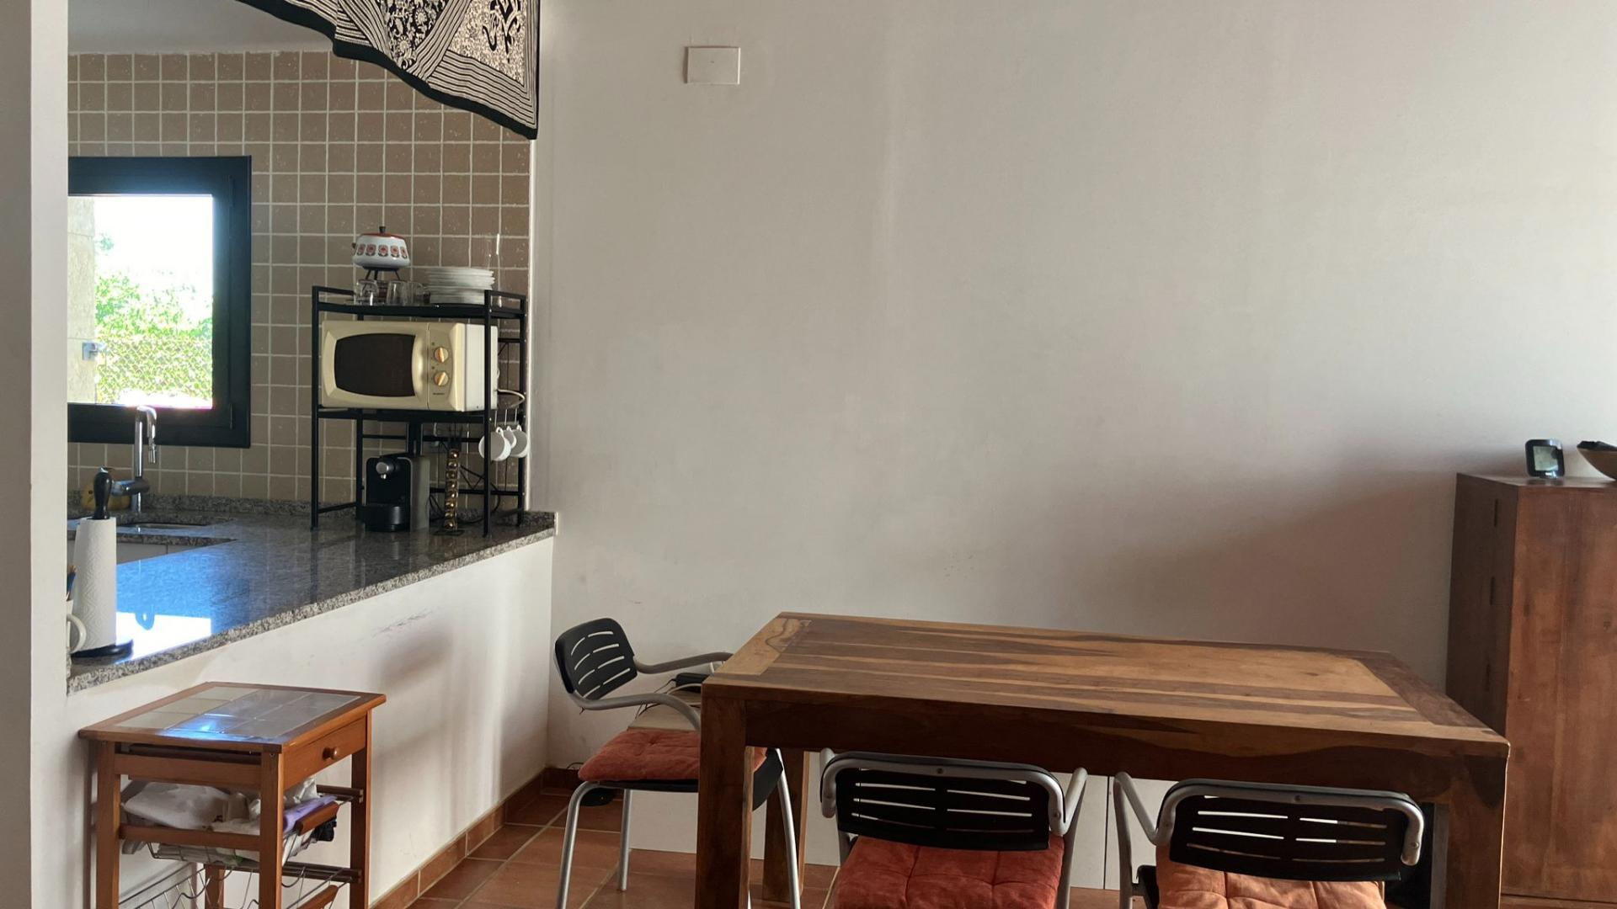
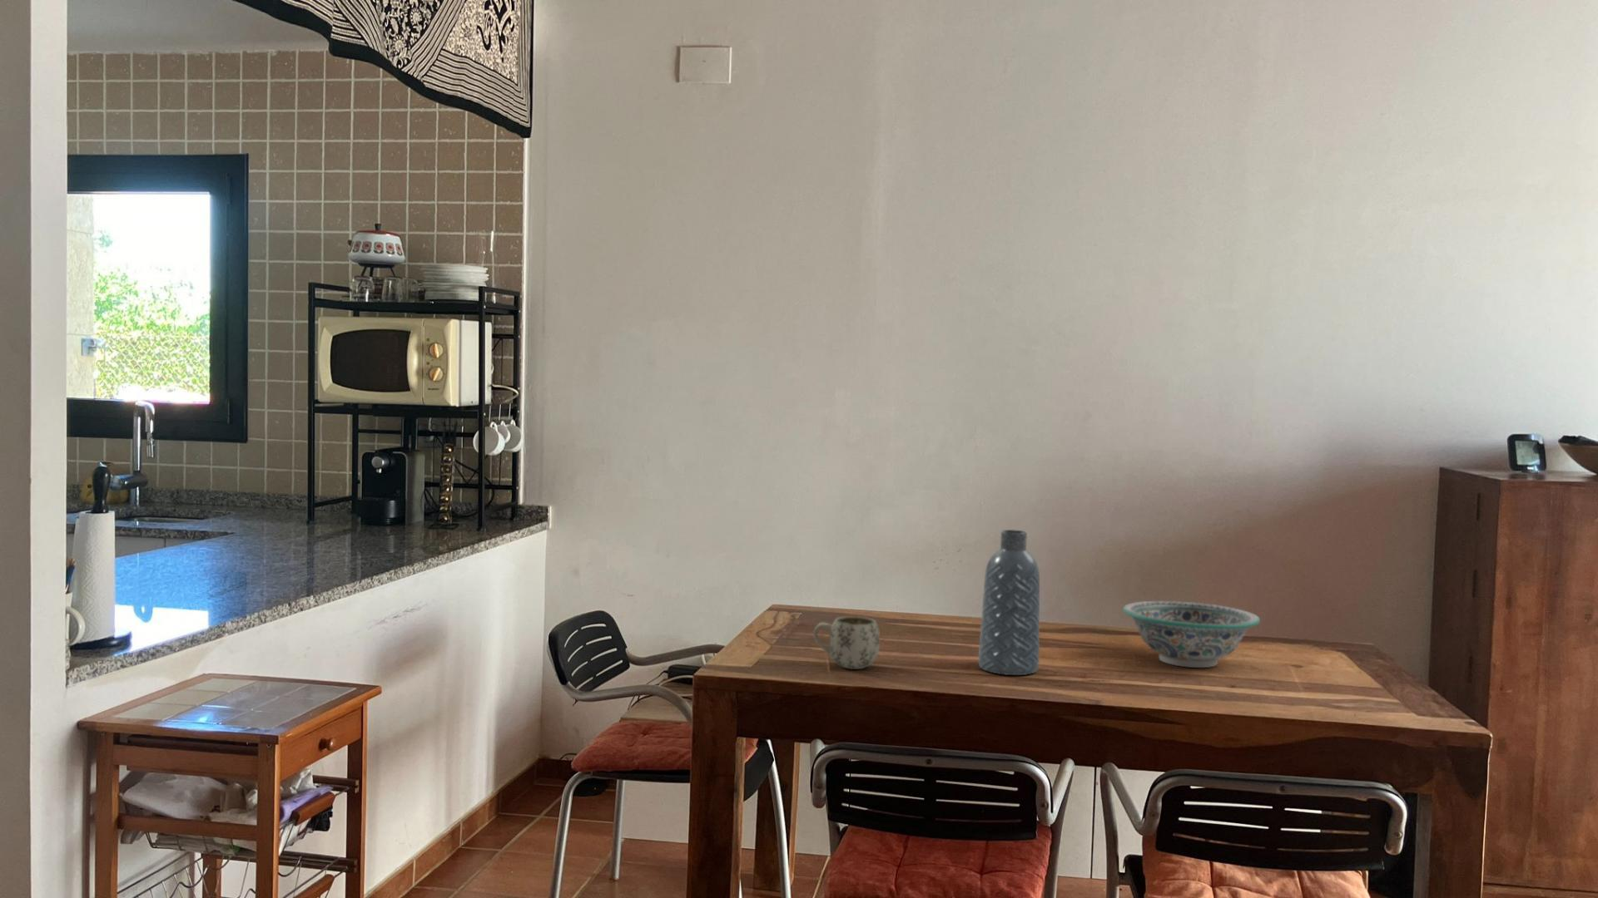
+ vase [978,528,1040,677]
+ decorative bowl [1122,601,1261,669]
+ mug [812,615,880,670]
